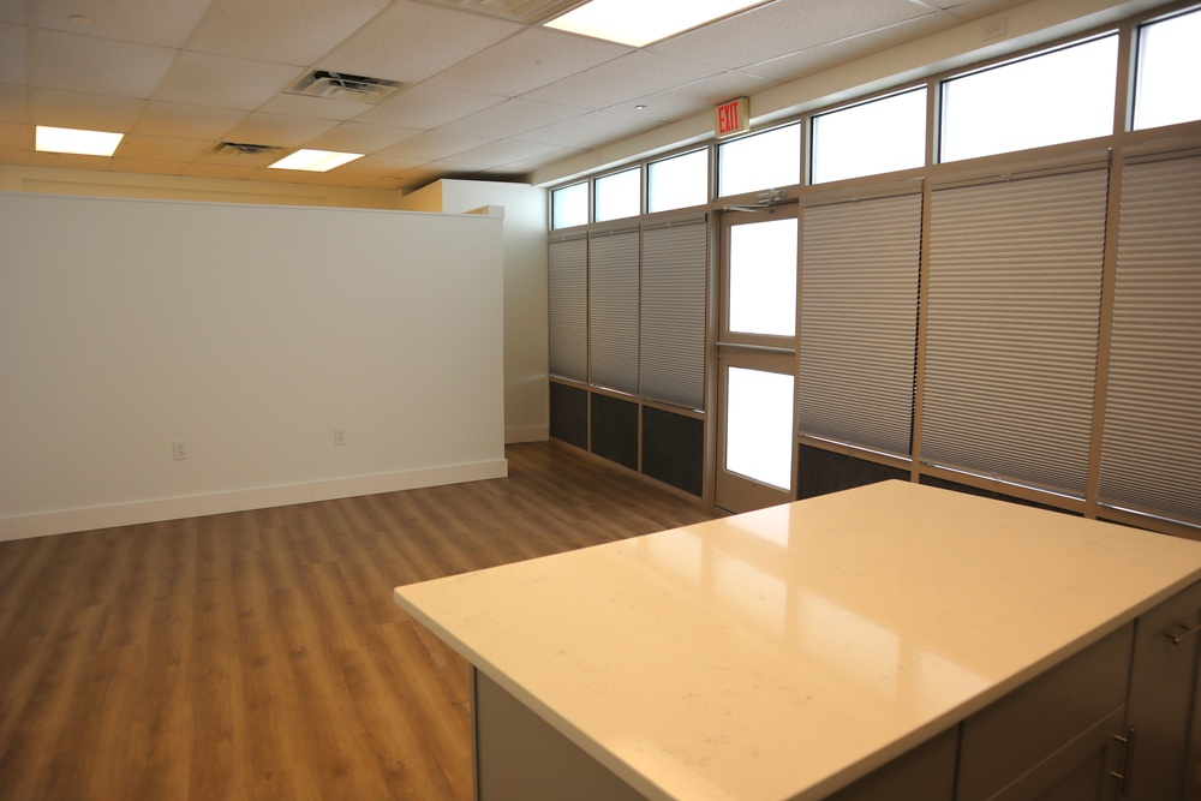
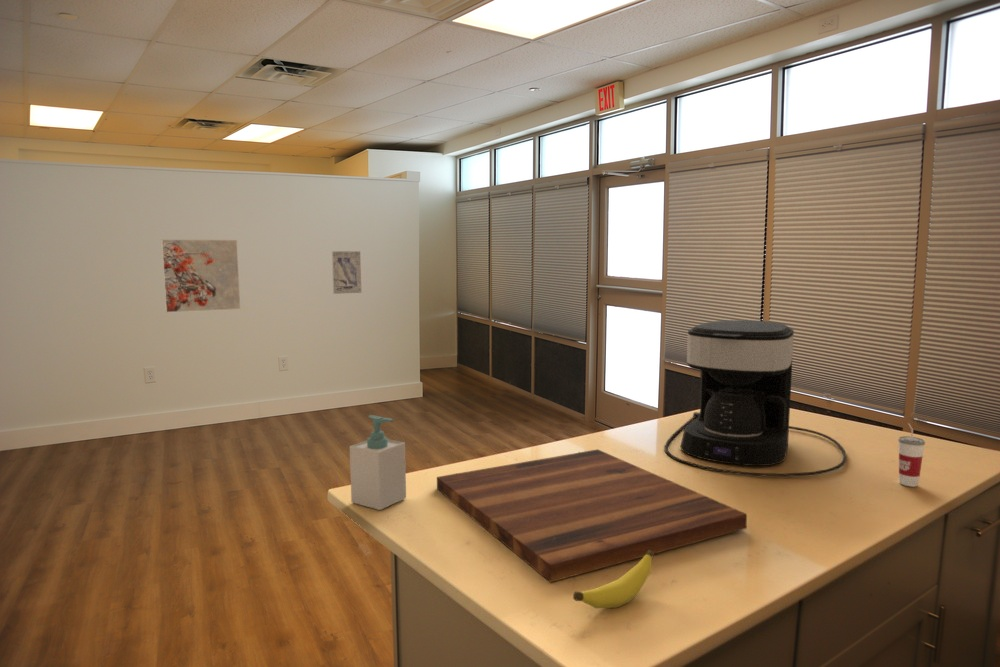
+ wall art [331,250,362,295]
+ cutting board [436,448,748,583]
+ coffee maker [664,319,848,478]
+ cup [897,422,926,488]
+ soap bottle [349,414,407,511]
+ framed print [160,238,242,313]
+ banana [572,550,655,609]
